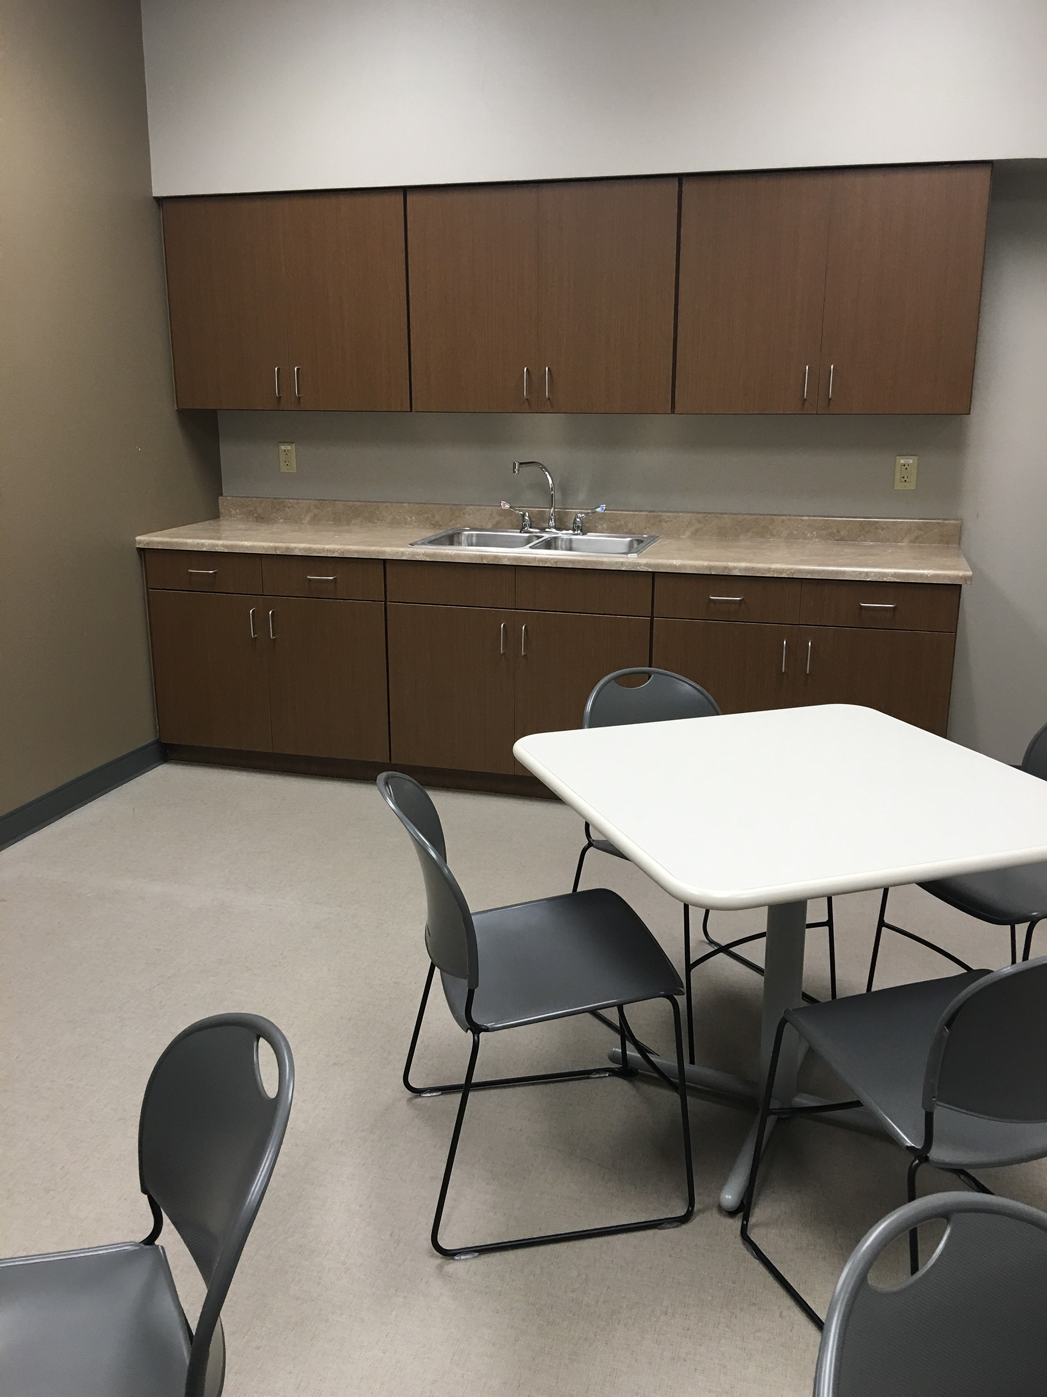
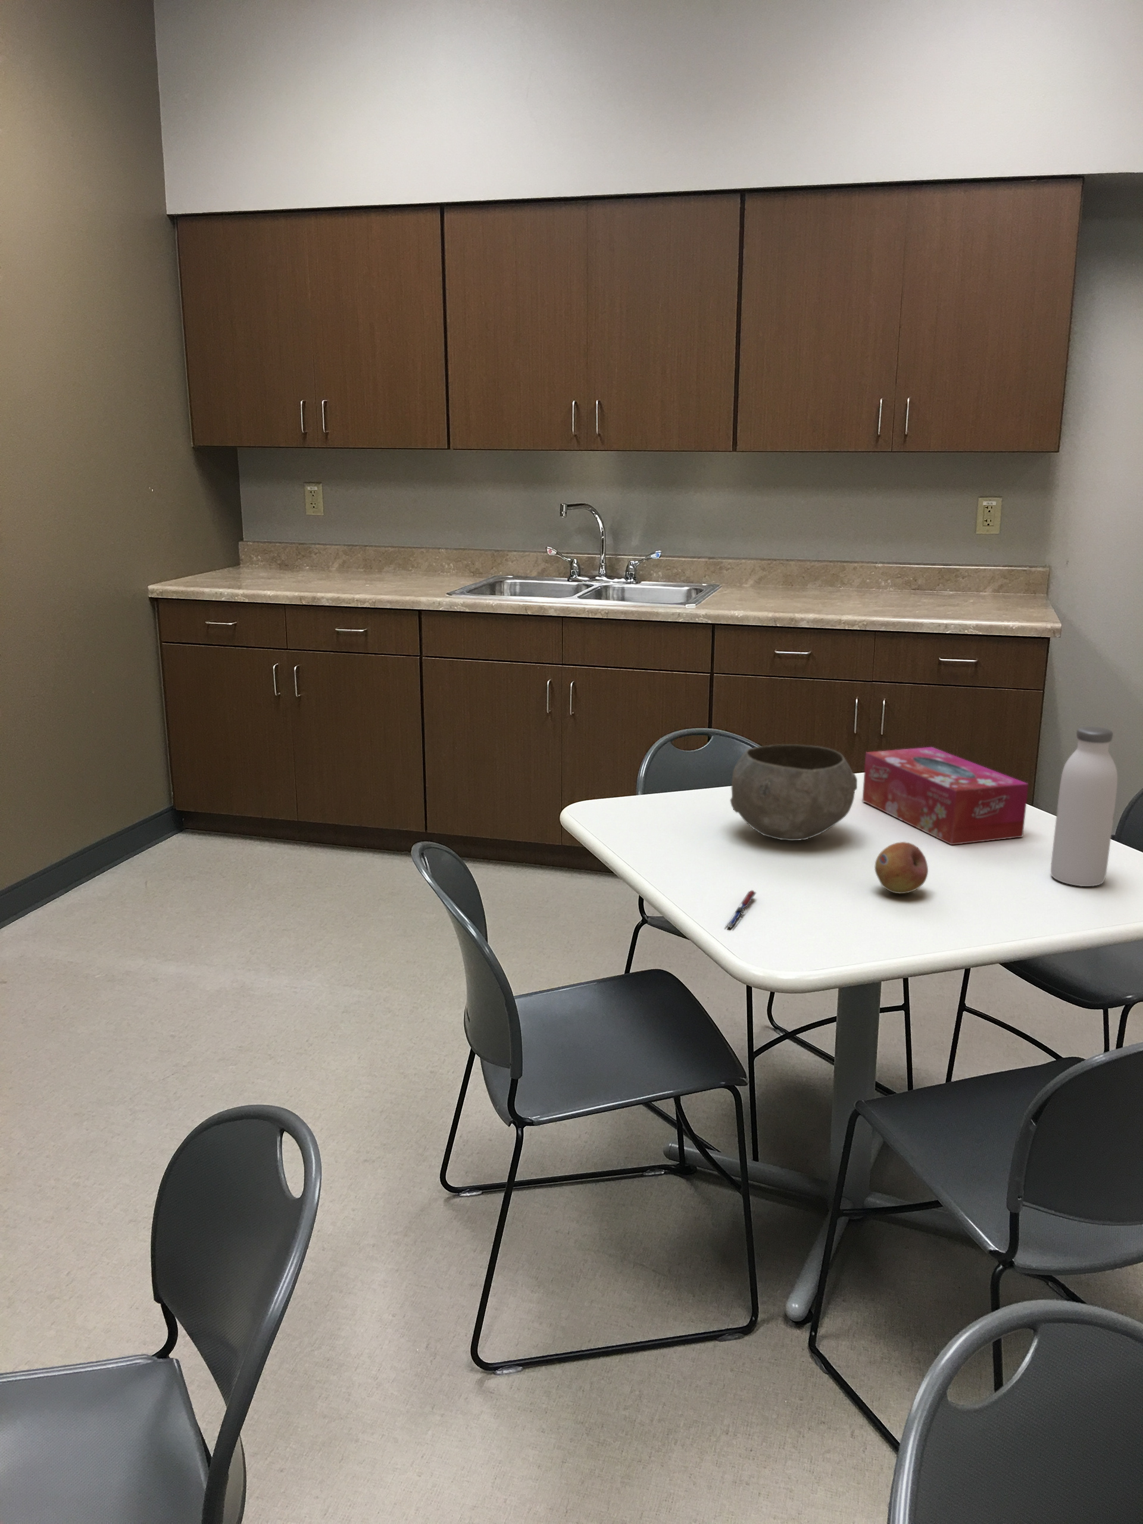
+ pen [724,889,756,930]
+ water bottle [1051,726,1118,887]
+ tissue box [861,746,1029,845]
+ bowl [729,744,857,841]
+ fruit [874,841,928,894]
